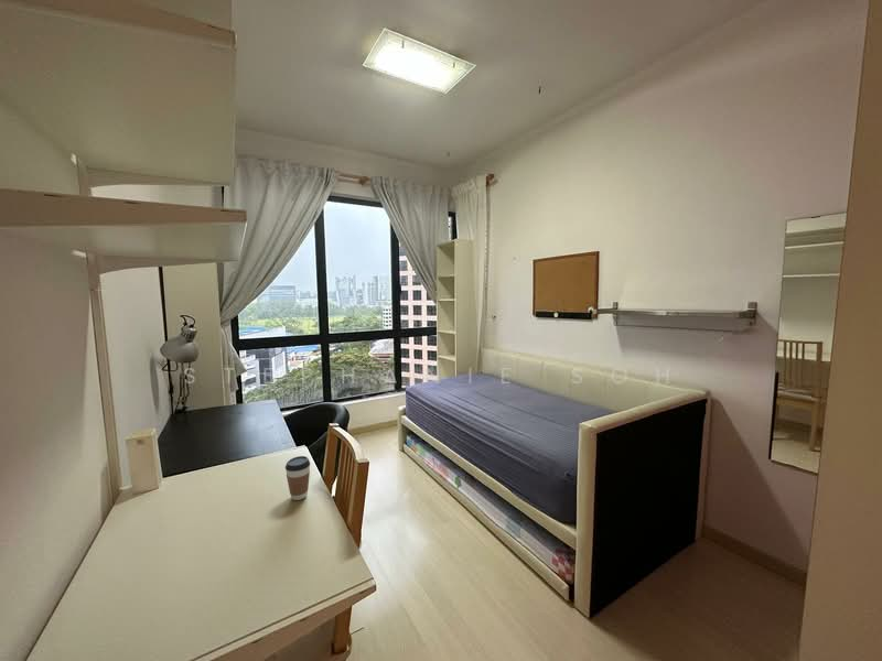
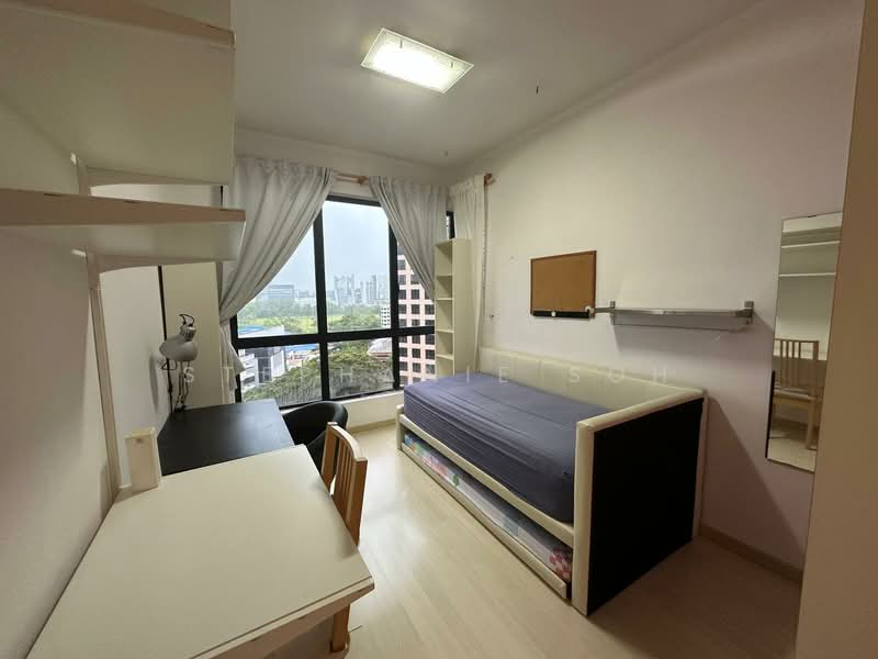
- coffee cup [284,455,311,501]
